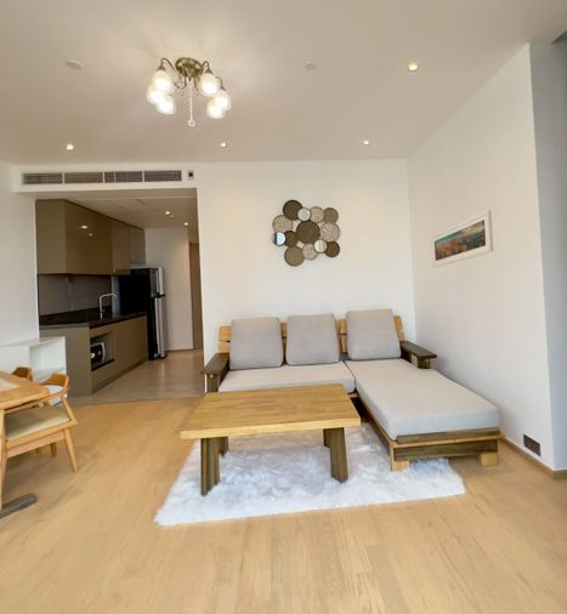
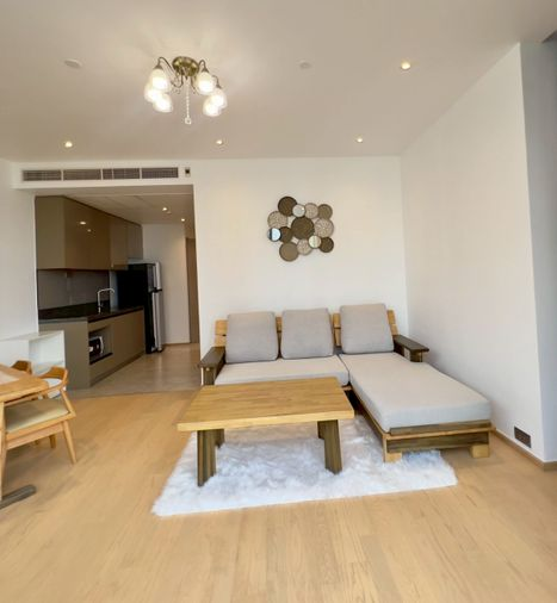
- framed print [430,209,494,269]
